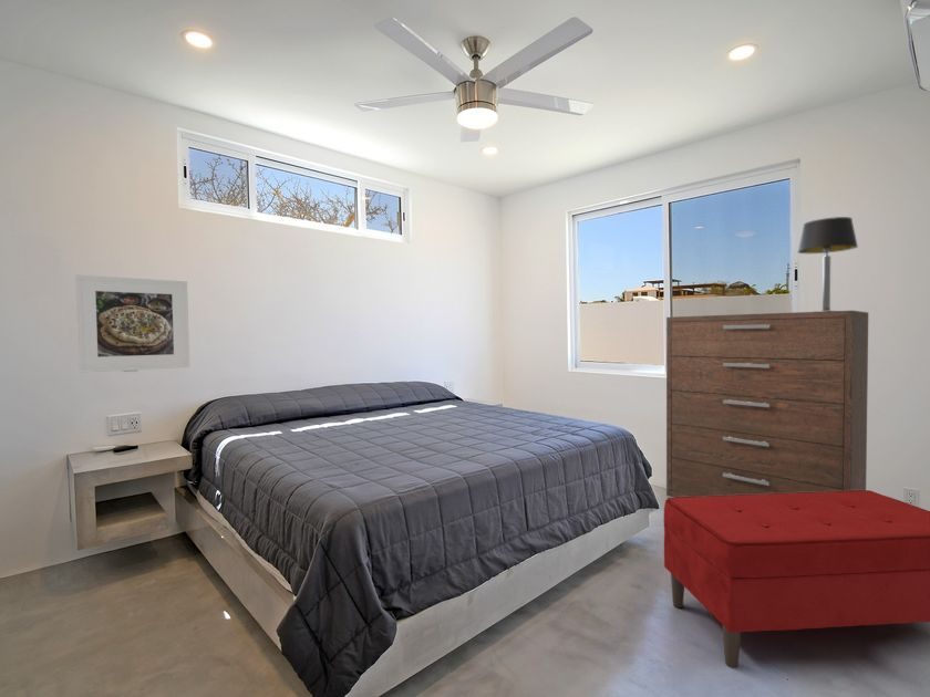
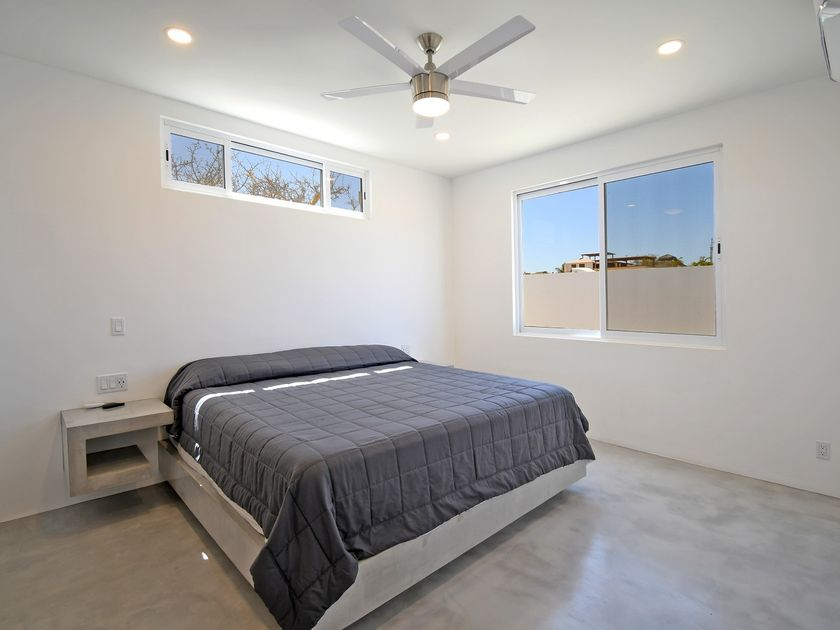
- bench [662,489,930,669]
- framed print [74,274,190,374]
- table lamp [797,216,859,312]
- dresser [665,310,869,499]
